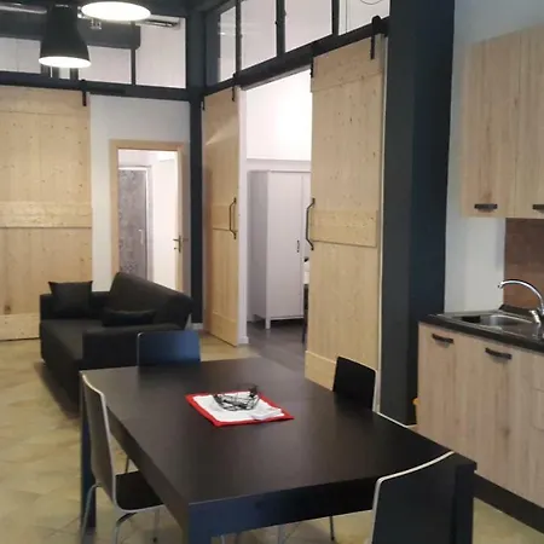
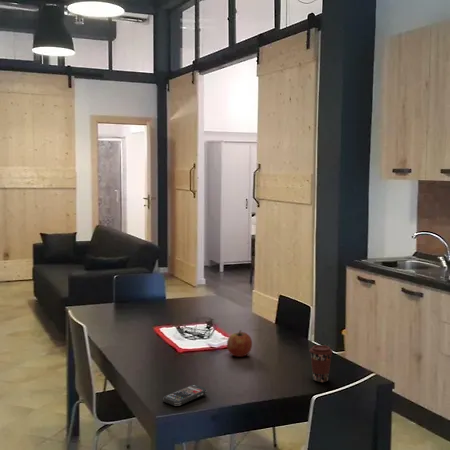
+ smartphone [162,384,208,407]
+ fruit [226,329,253,358]
+ coffee cup [309,344,334,383]
